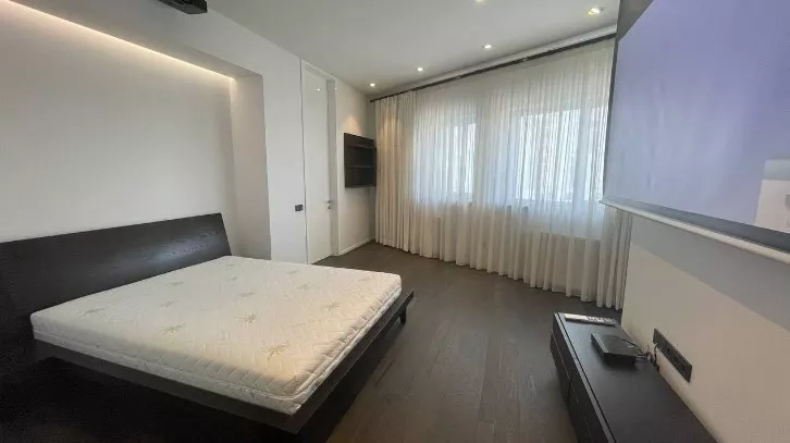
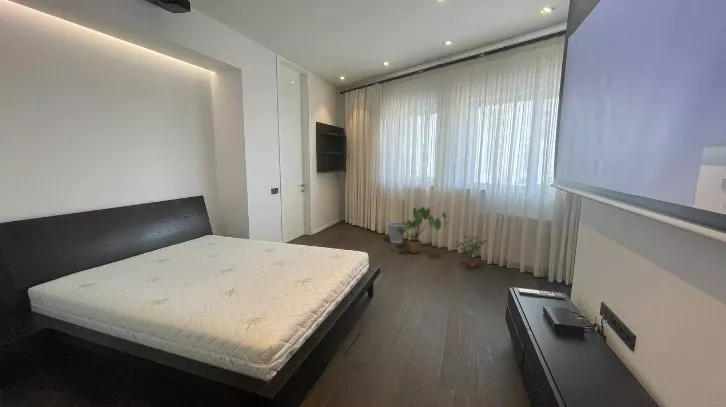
+ wastebasket [387,221,405,244]
+ potted plant [455,235,488,268]
+ house plant [395,206,448,254]
